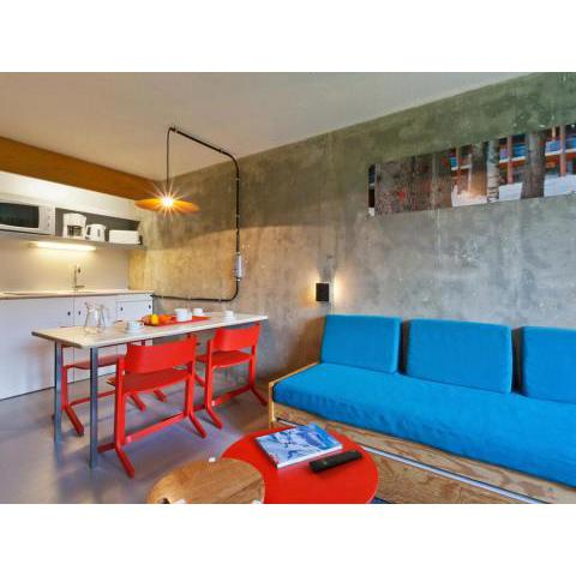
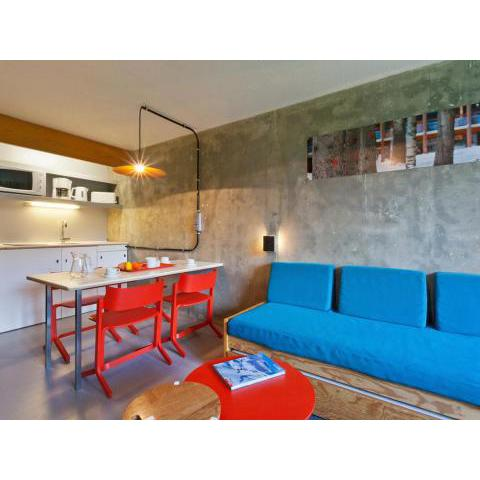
- remote control [307,448,364,472]
